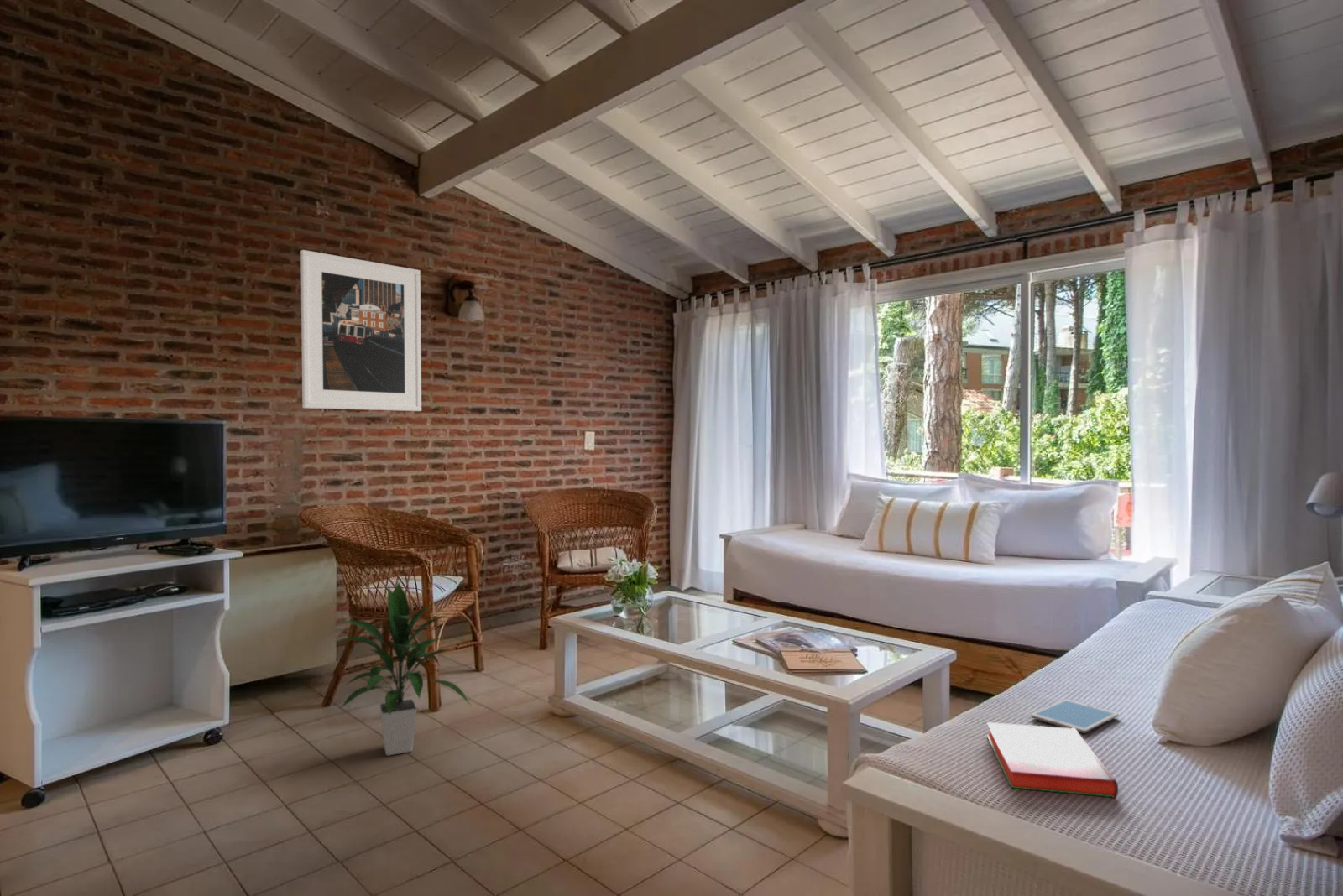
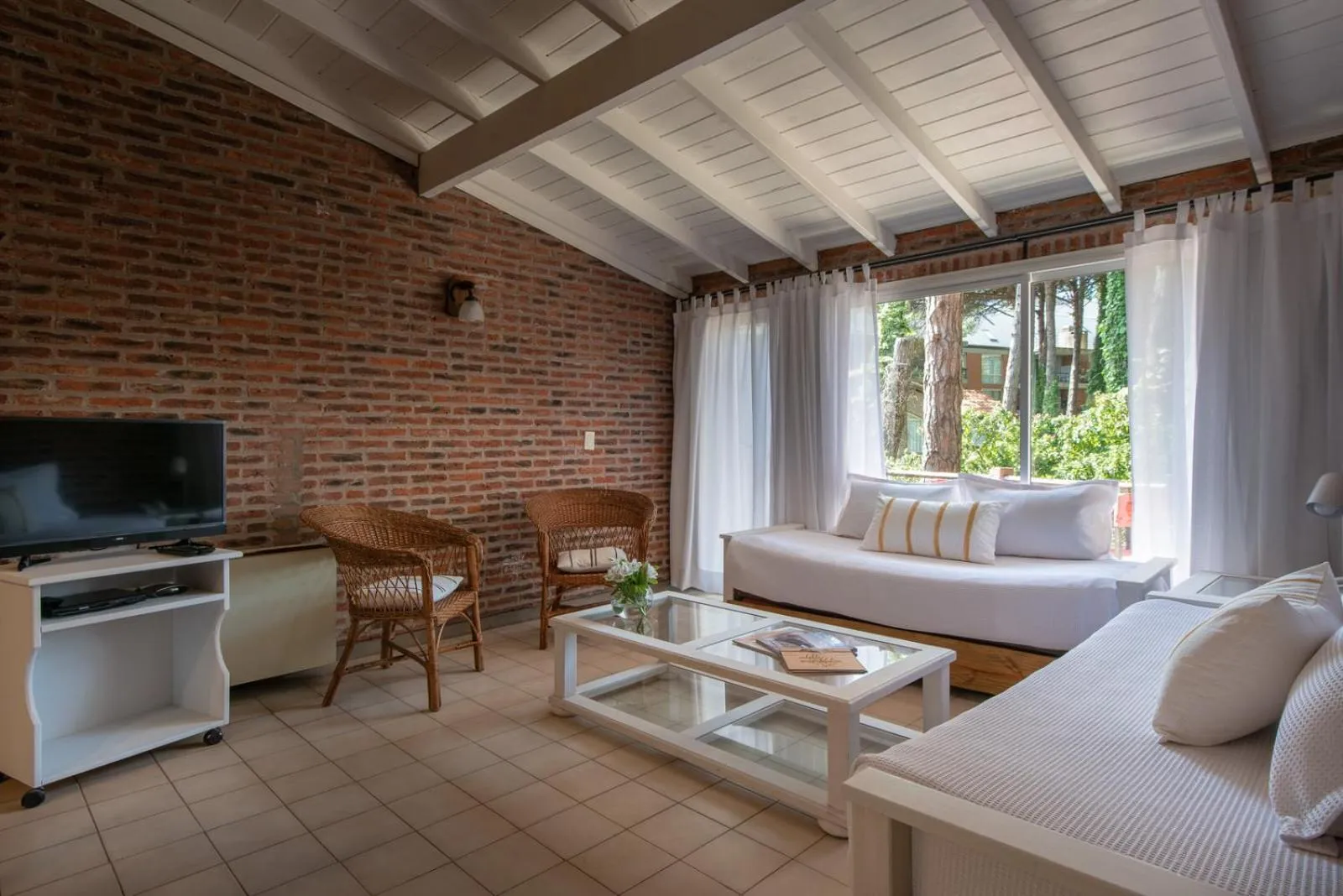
- hardback book [986,721,1119,799]
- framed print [300,249,422,412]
- indoor plant [336,580,472,757]
- tablet [1030,699,1120,734]
